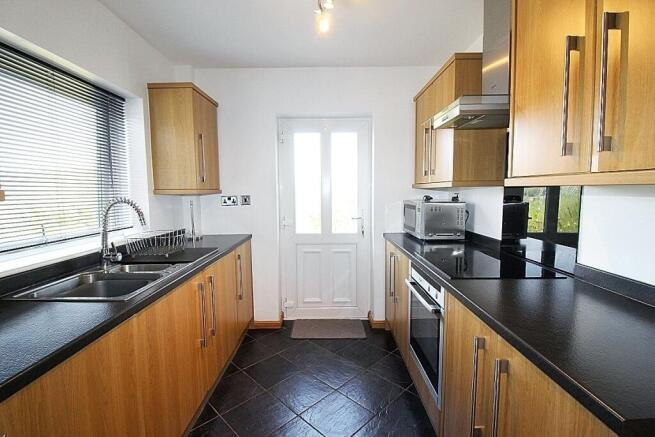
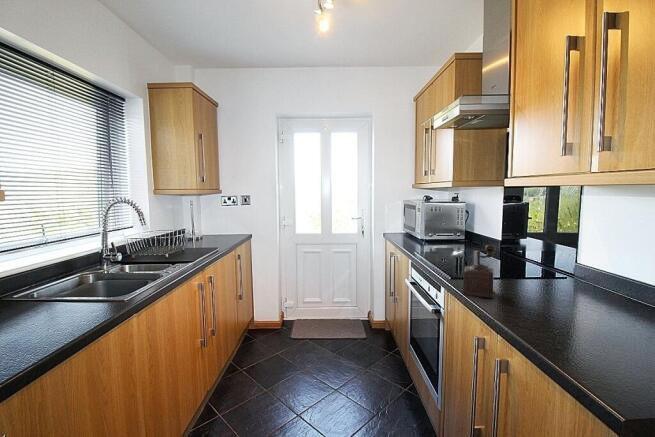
+ pepper mill [462,244,497,299]
